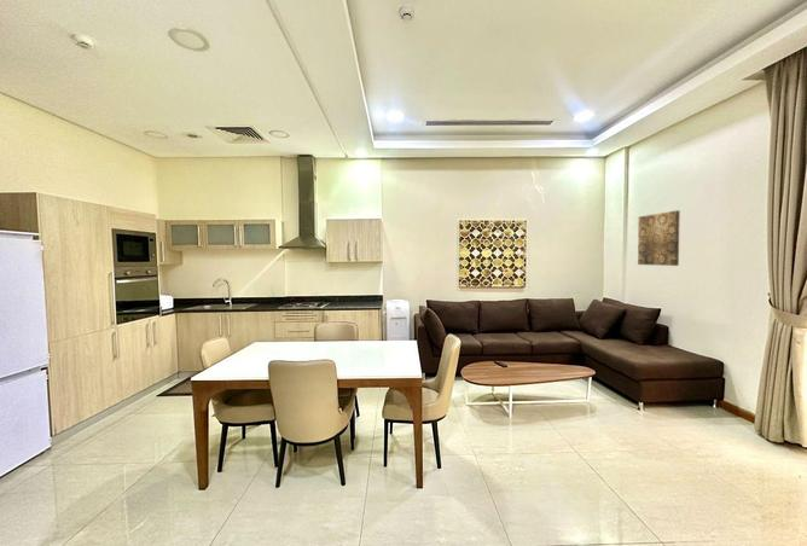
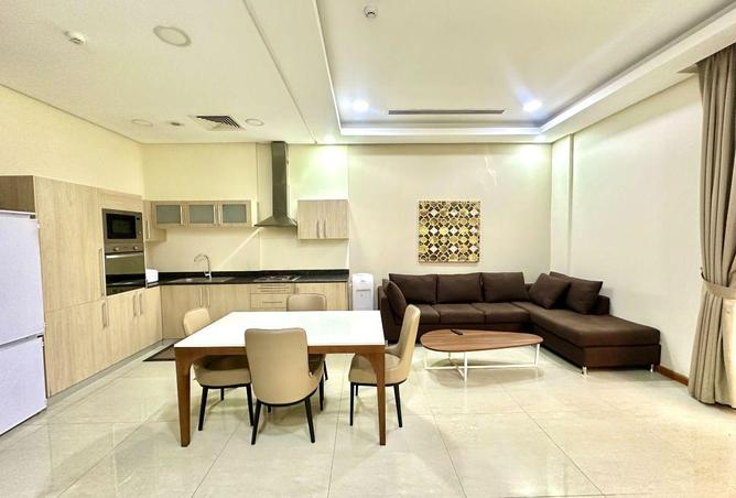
- wall art [637,209,681,267]
